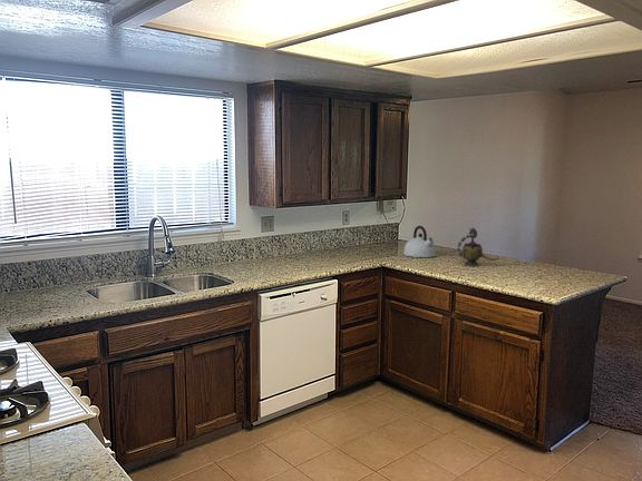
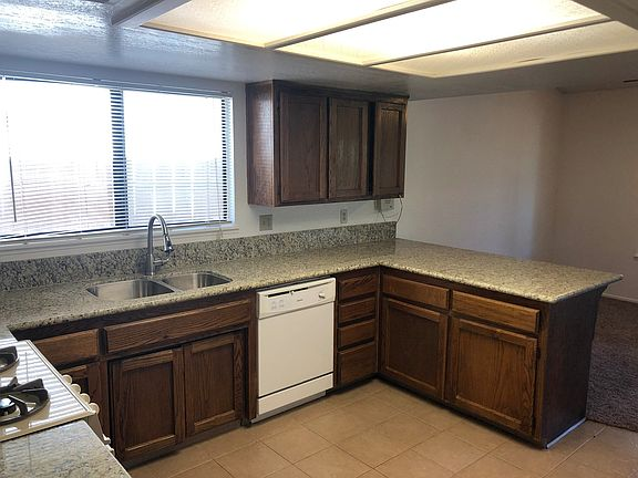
- kettle [402,225,438,258]
- teapot [456,226,500,267]
